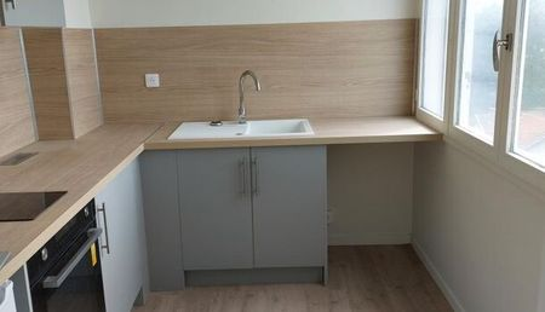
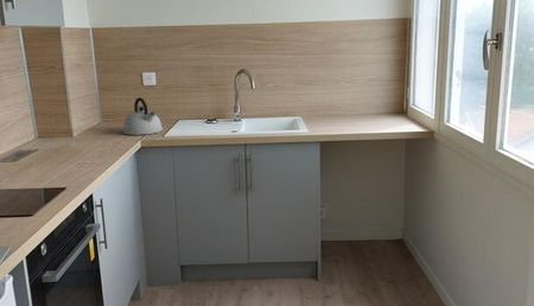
+ kettle [122,96,164,136]
